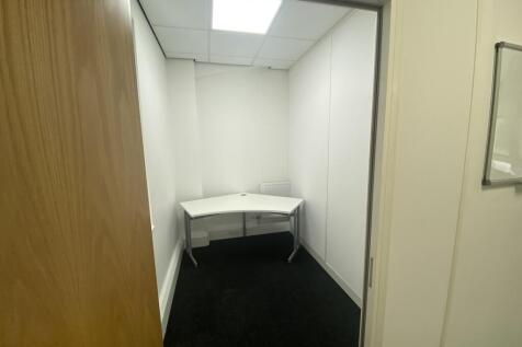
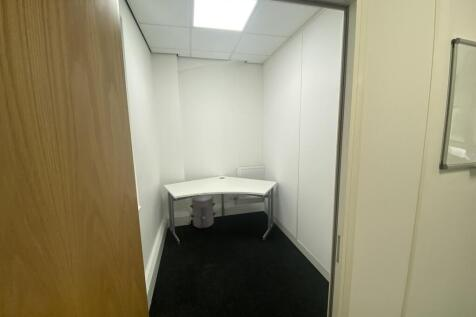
+ waste bin [189,194,216,229]
